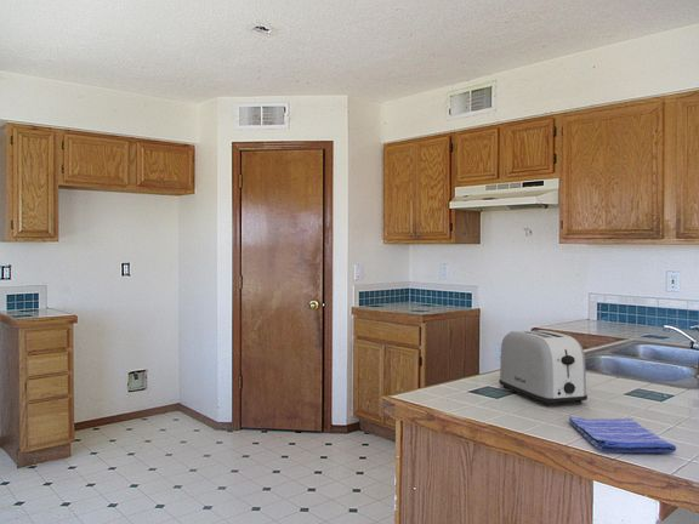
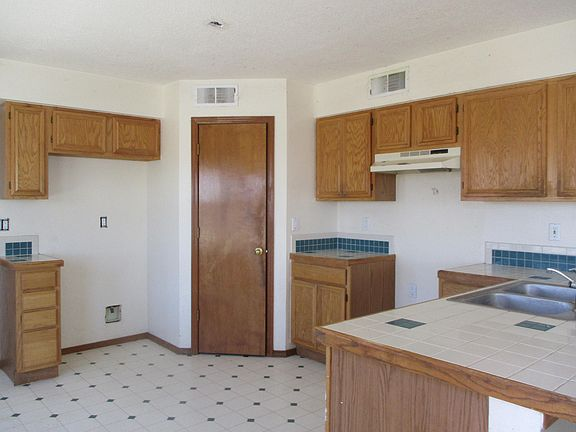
- dish towel [568,415,677,454]
- toaster [498,329,589,406]
